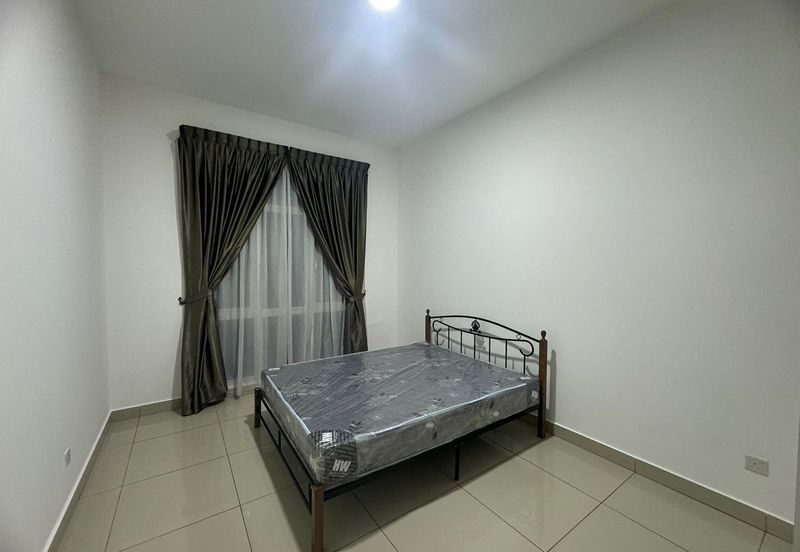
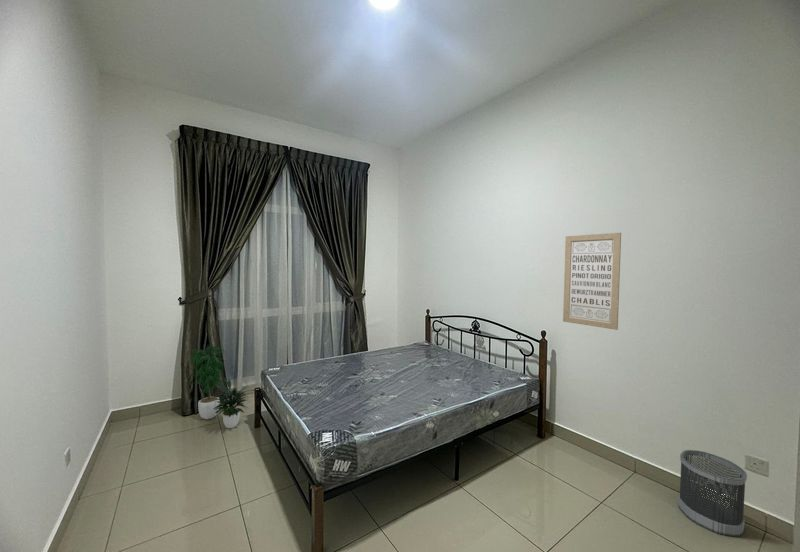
+ potted plant [187,341,250,429]
+ wall art [562,232,622,331]
+ wastebasket [677,449,748,538]
